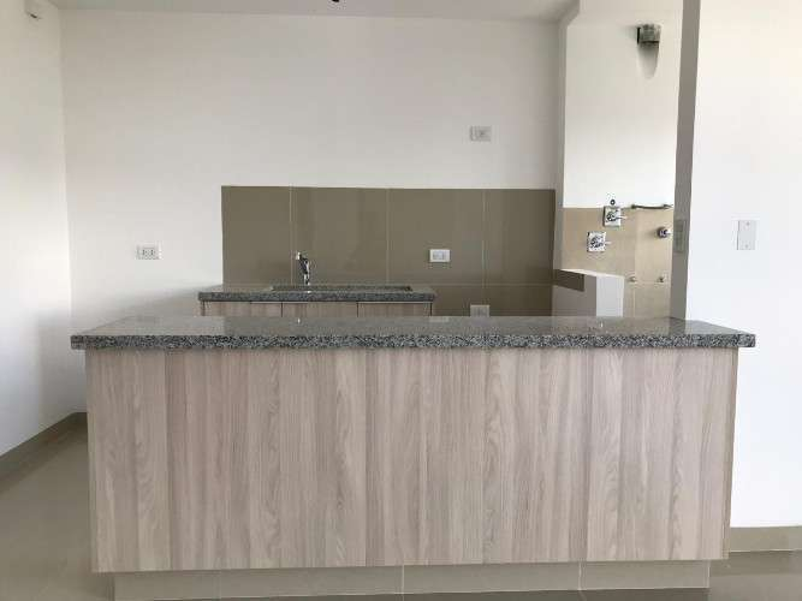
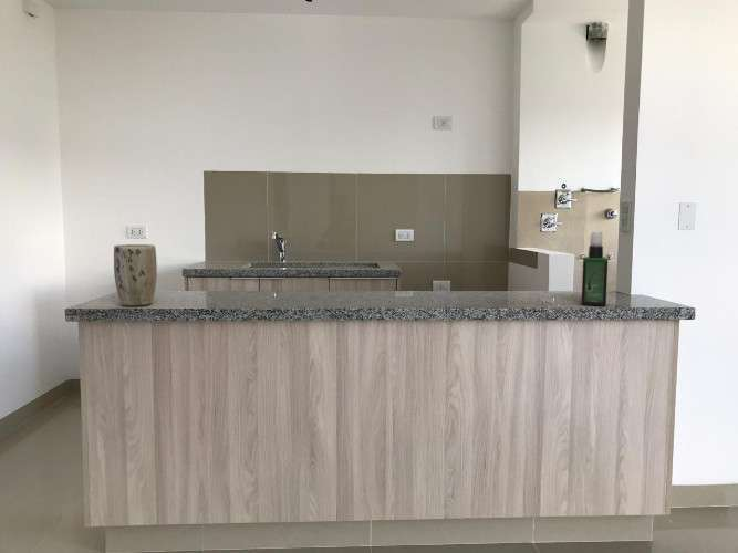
+ spray bottle [581,231,609,307]
+ plant pot [113,243,158,307]
